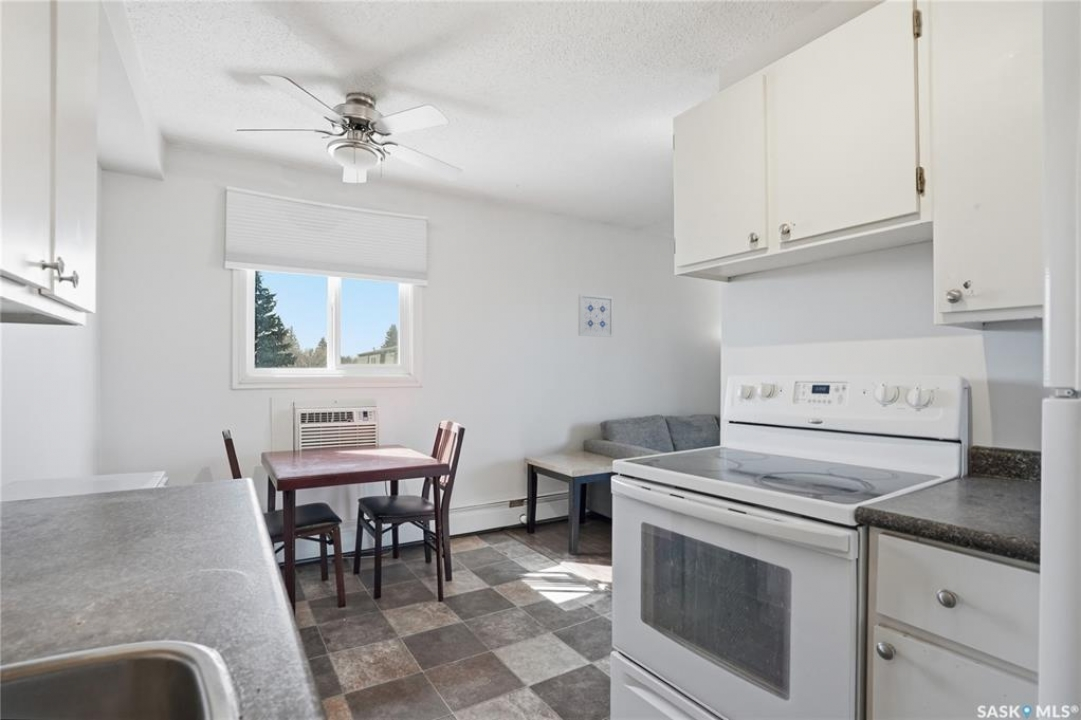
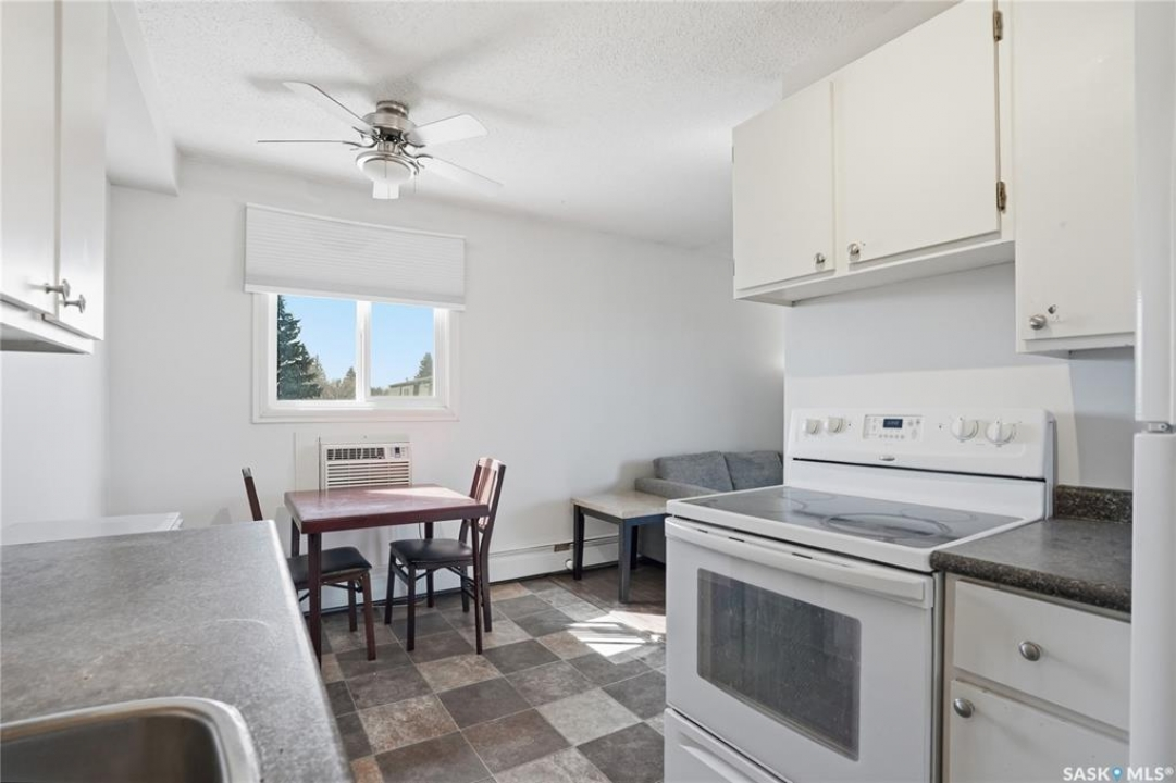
- wall art [577,293,614,338]
